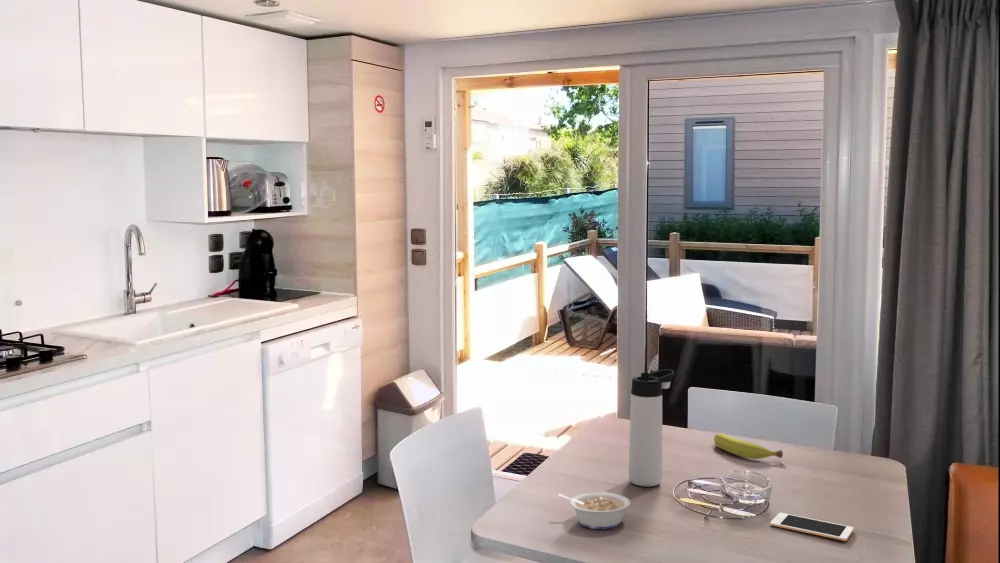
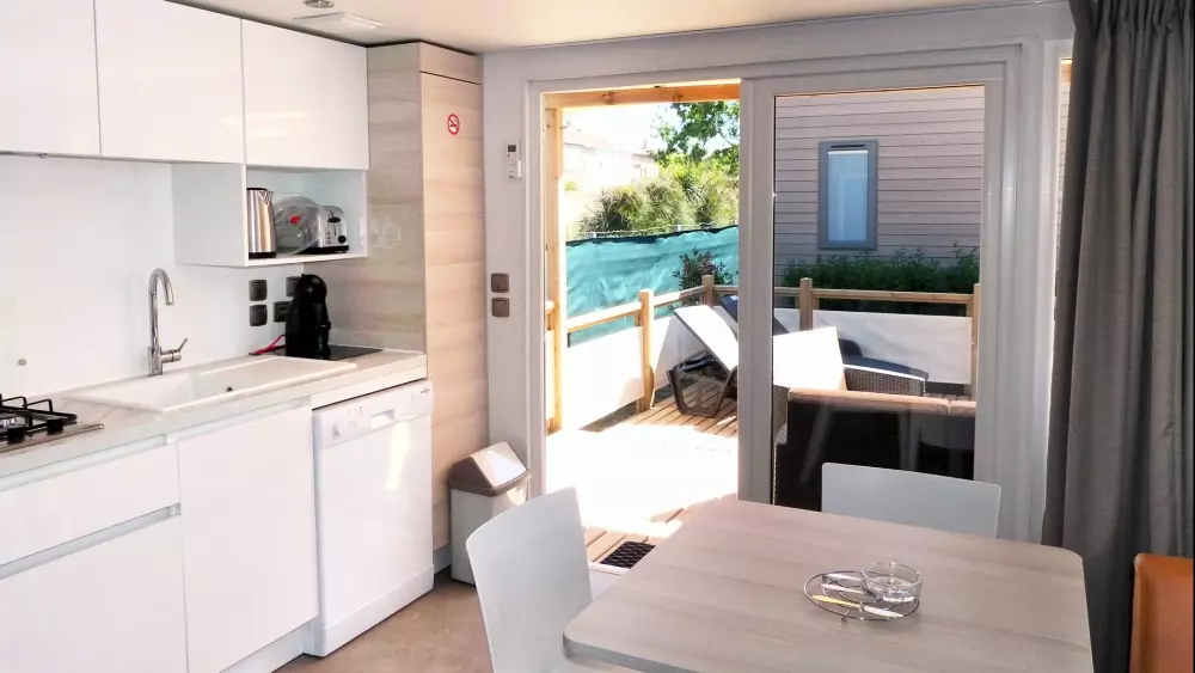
- fruit [713,432,784,460]
- legume [557,491,631,530]
- cell phone [769,512,855,542]
- thermos bottle [628,369,676,487]
